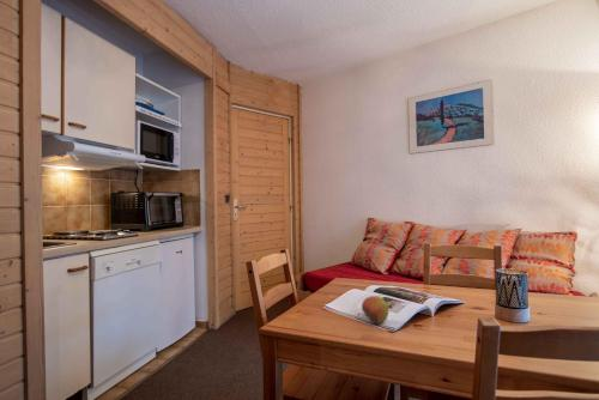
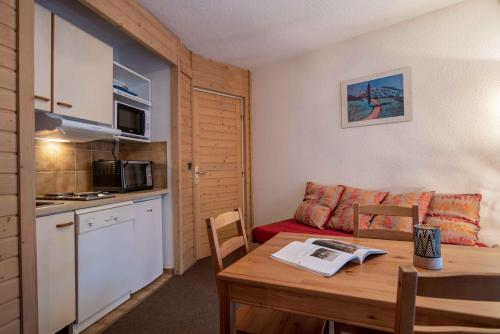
- apple [361,295,389,326]
